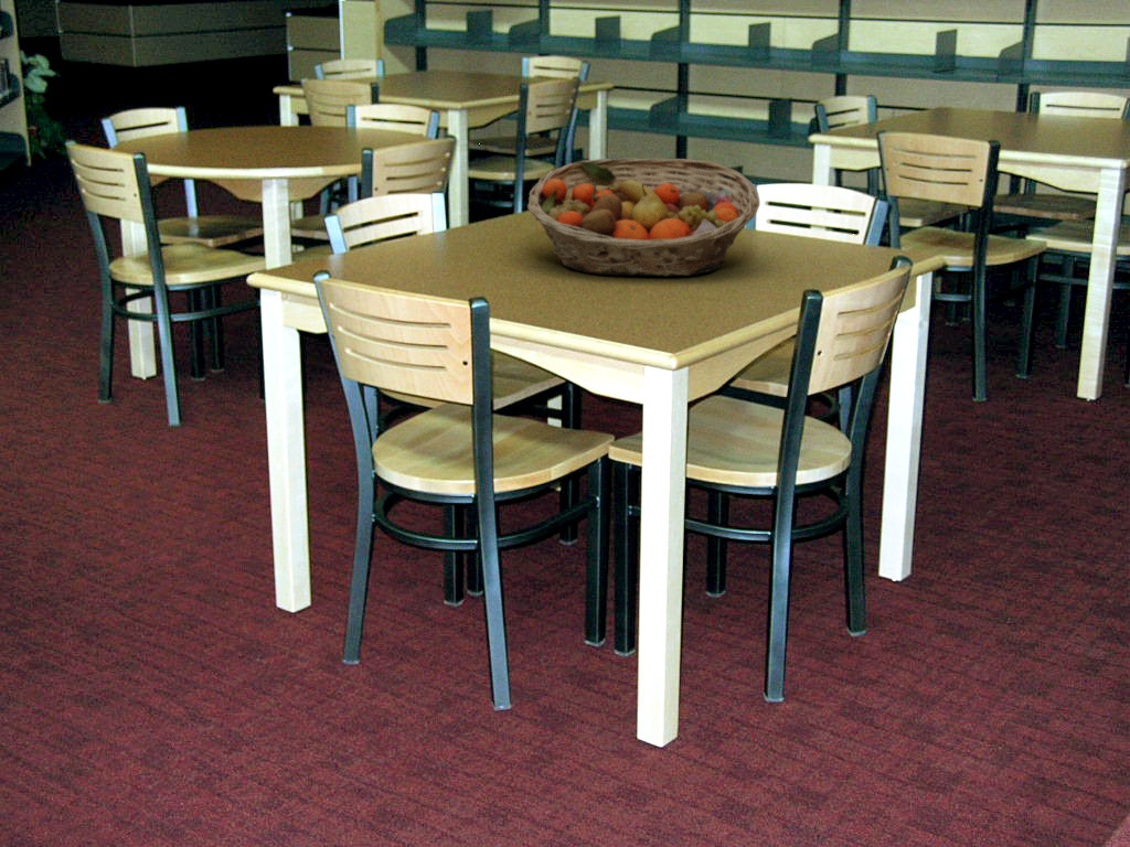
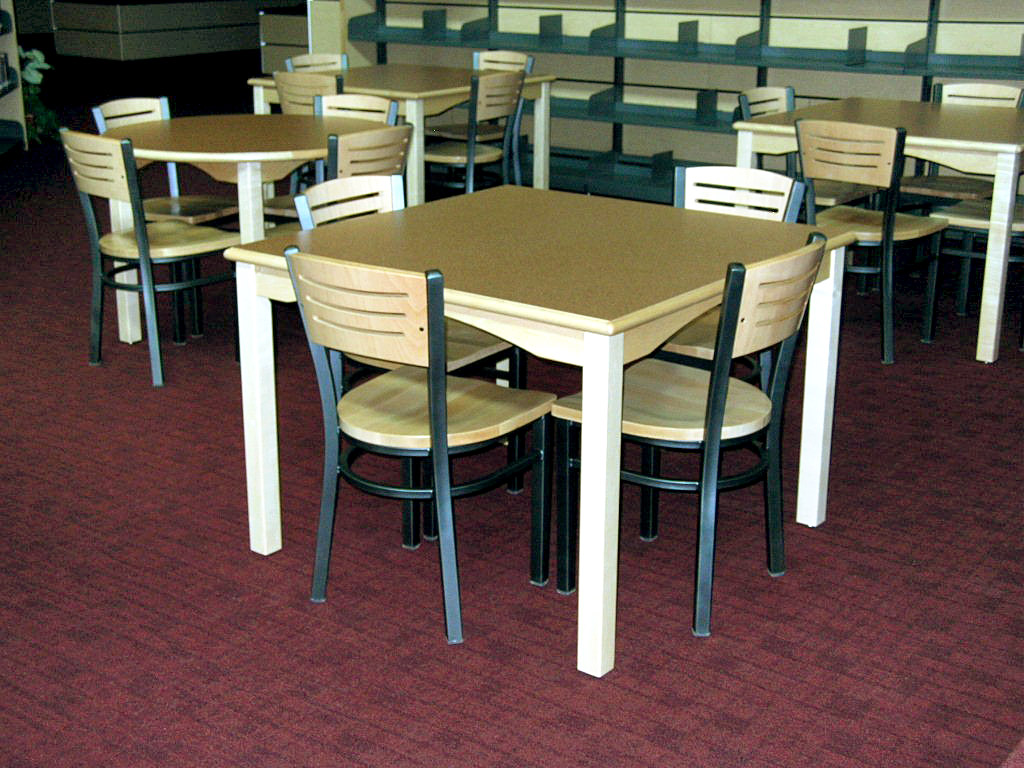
- fruit basket [526,157,761,278]
